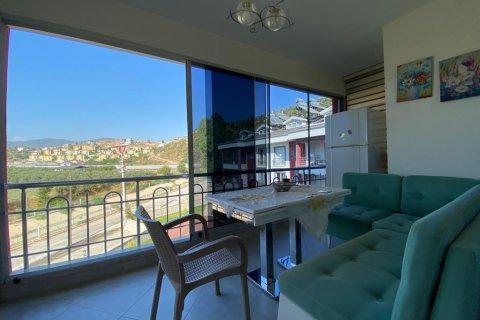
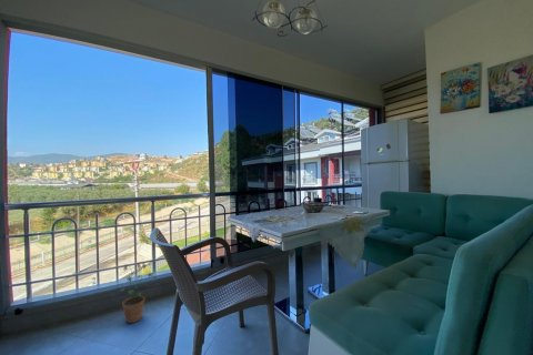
+ potted plant [118,261,154,324]
